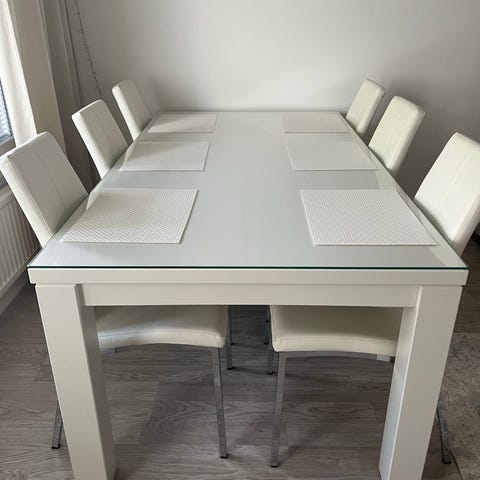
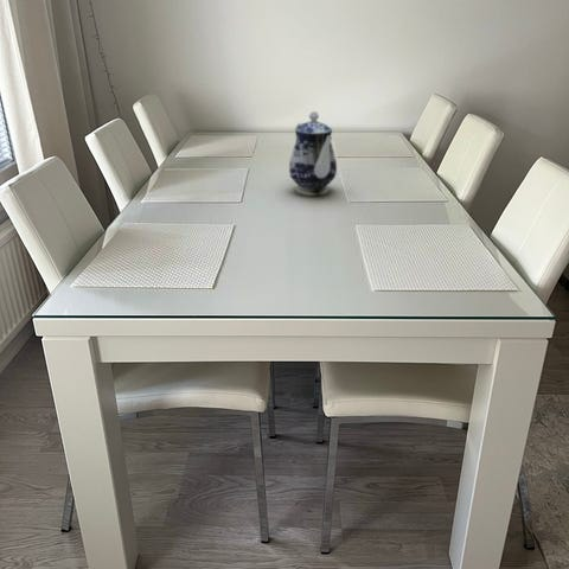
+ teapot [288,110,338,197]
